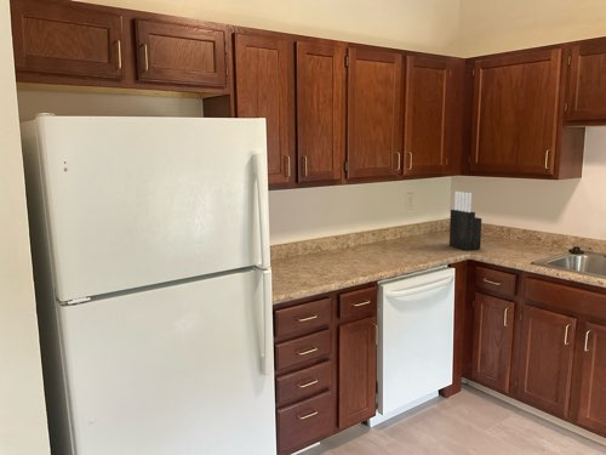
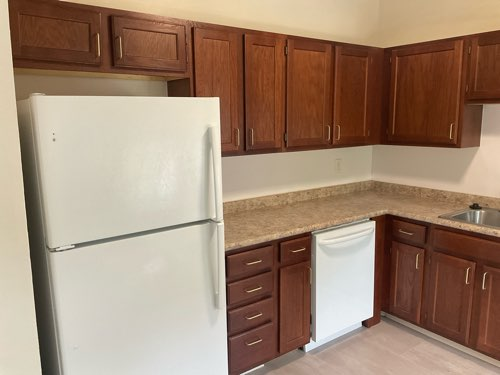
- knife block [448,190,482,251]
